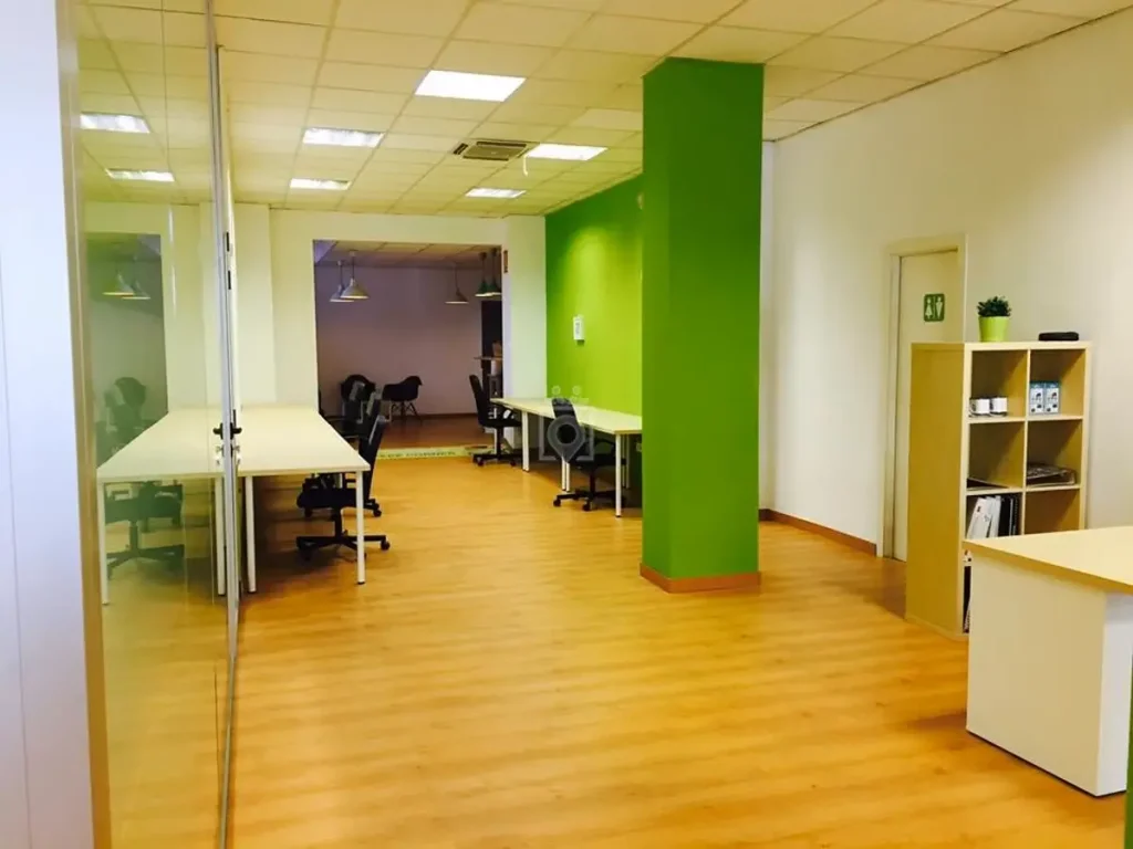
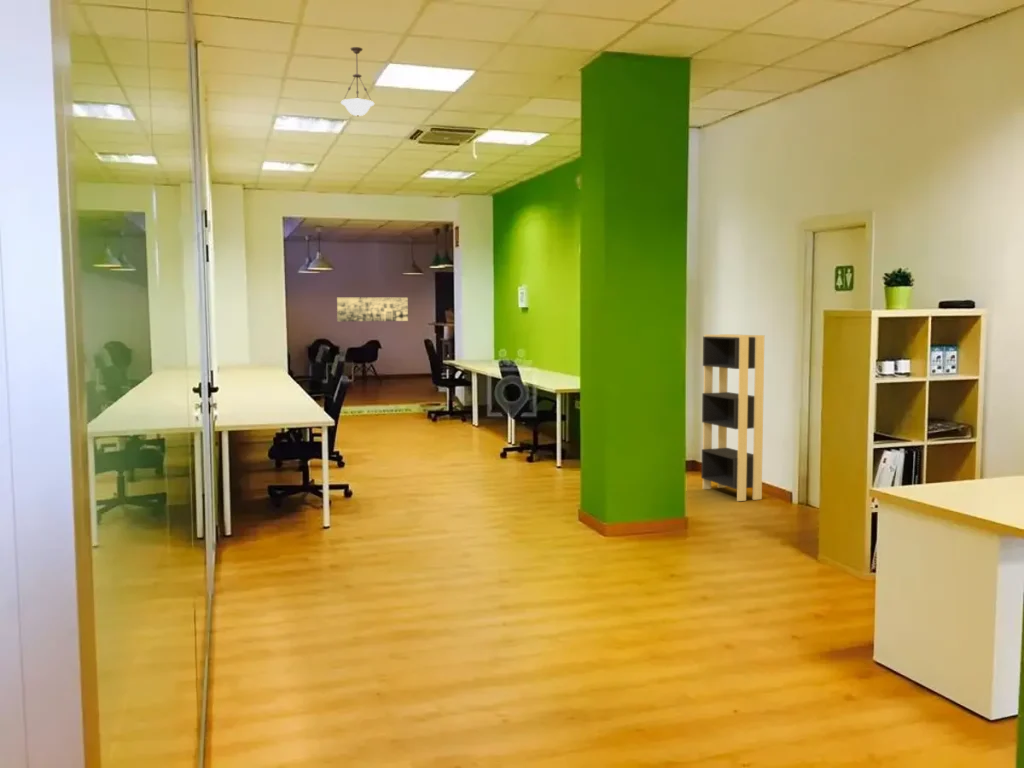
+ pendant light [340,46,375,117]
+ wall art [336,297,409,322]
+ shelving unit [700,333,765,502]
